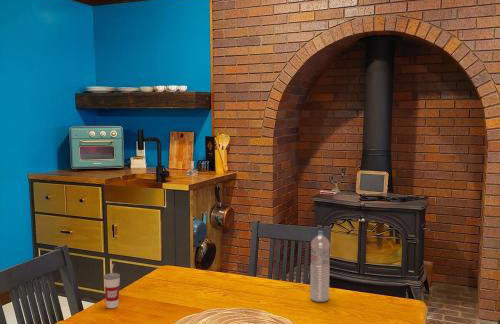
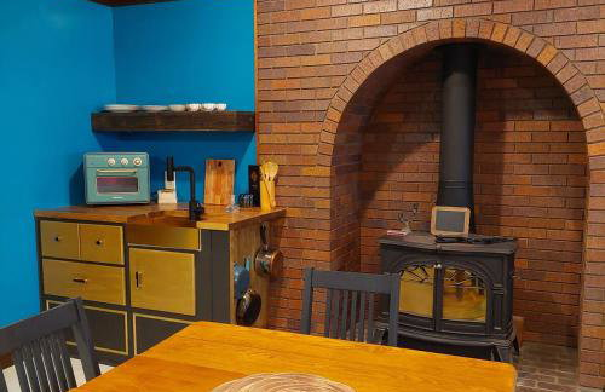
- cup [103,264,121,309]
- water bottle [309,230,331,303]
